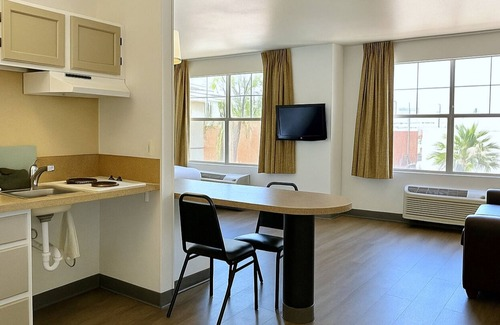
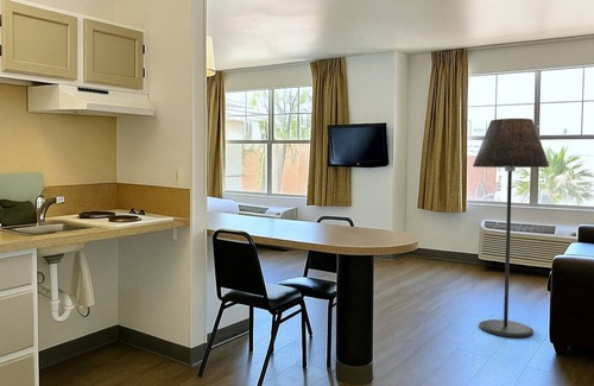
+ floor lamp [472,118,551,338]
